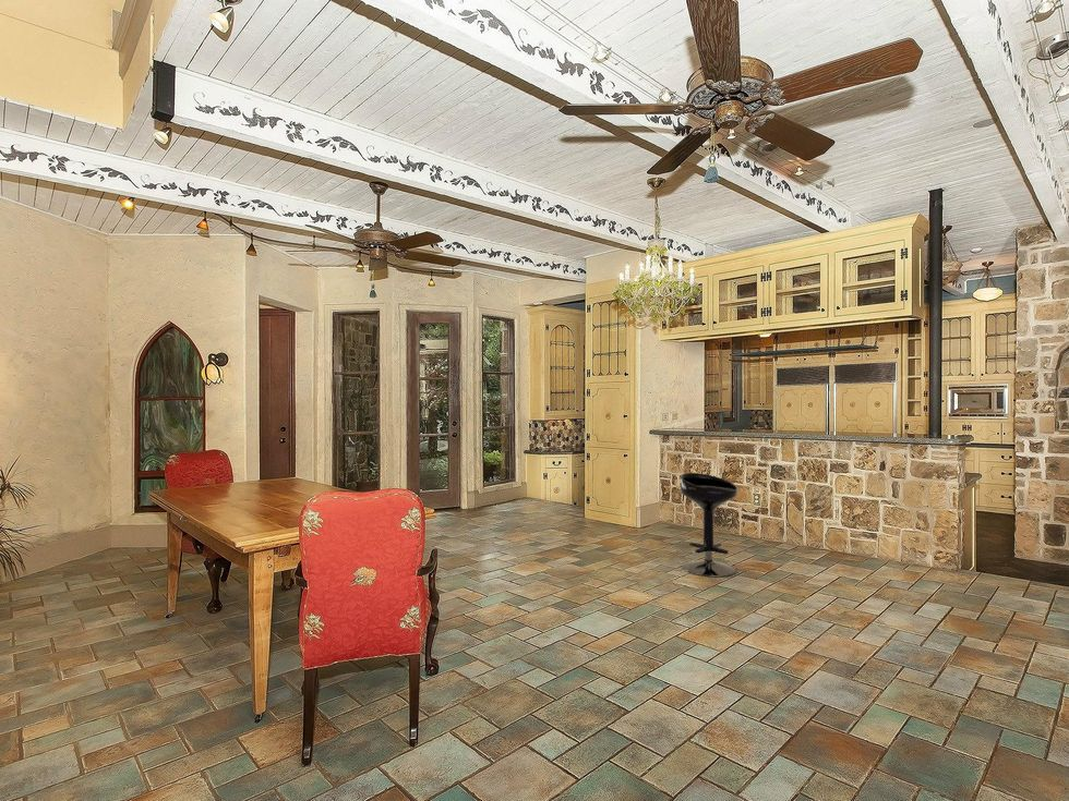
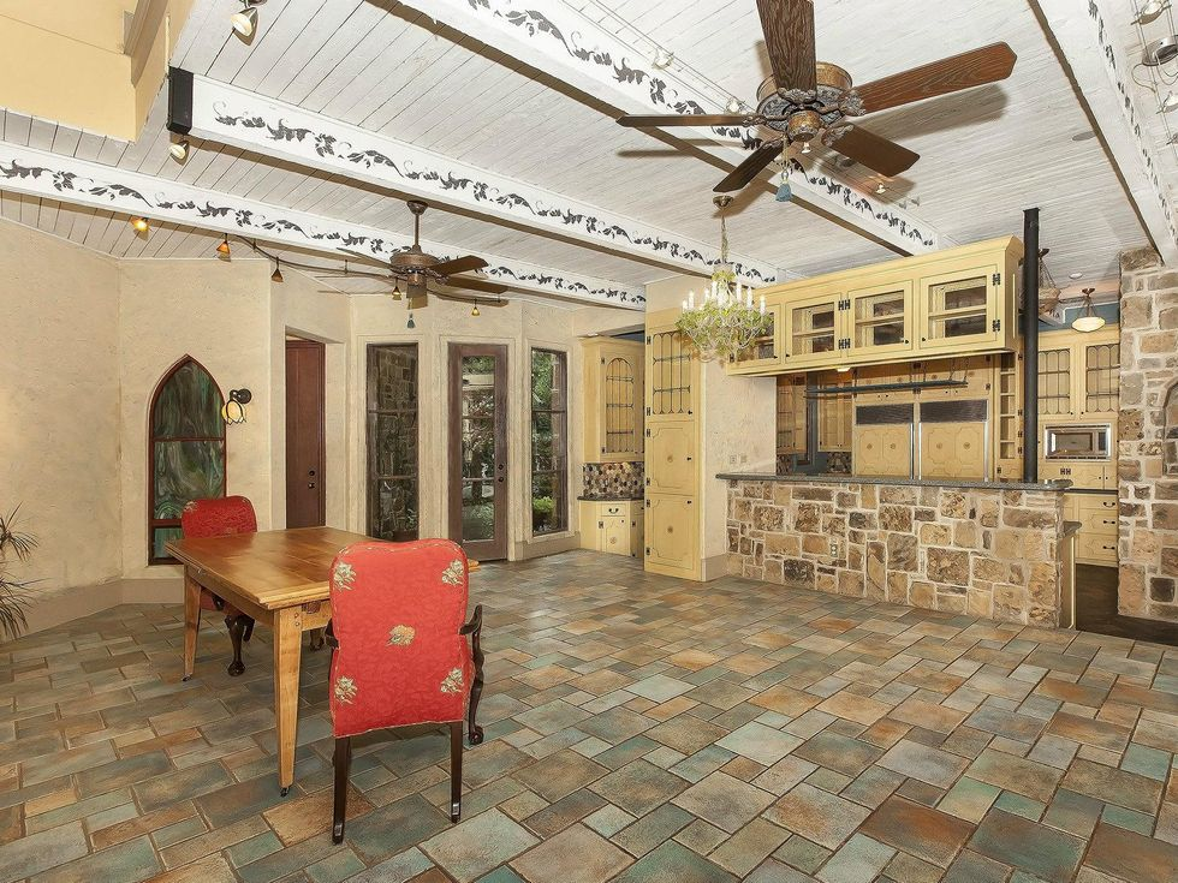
- bar stool [680,472,738,578]
